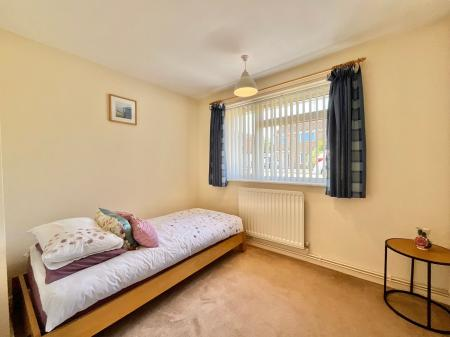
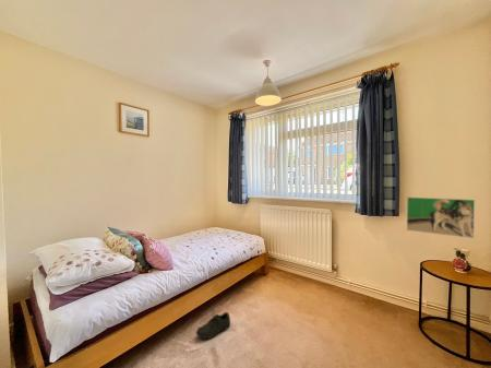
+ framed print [406,195,476,239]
+ shoe [195,306,231,340]
